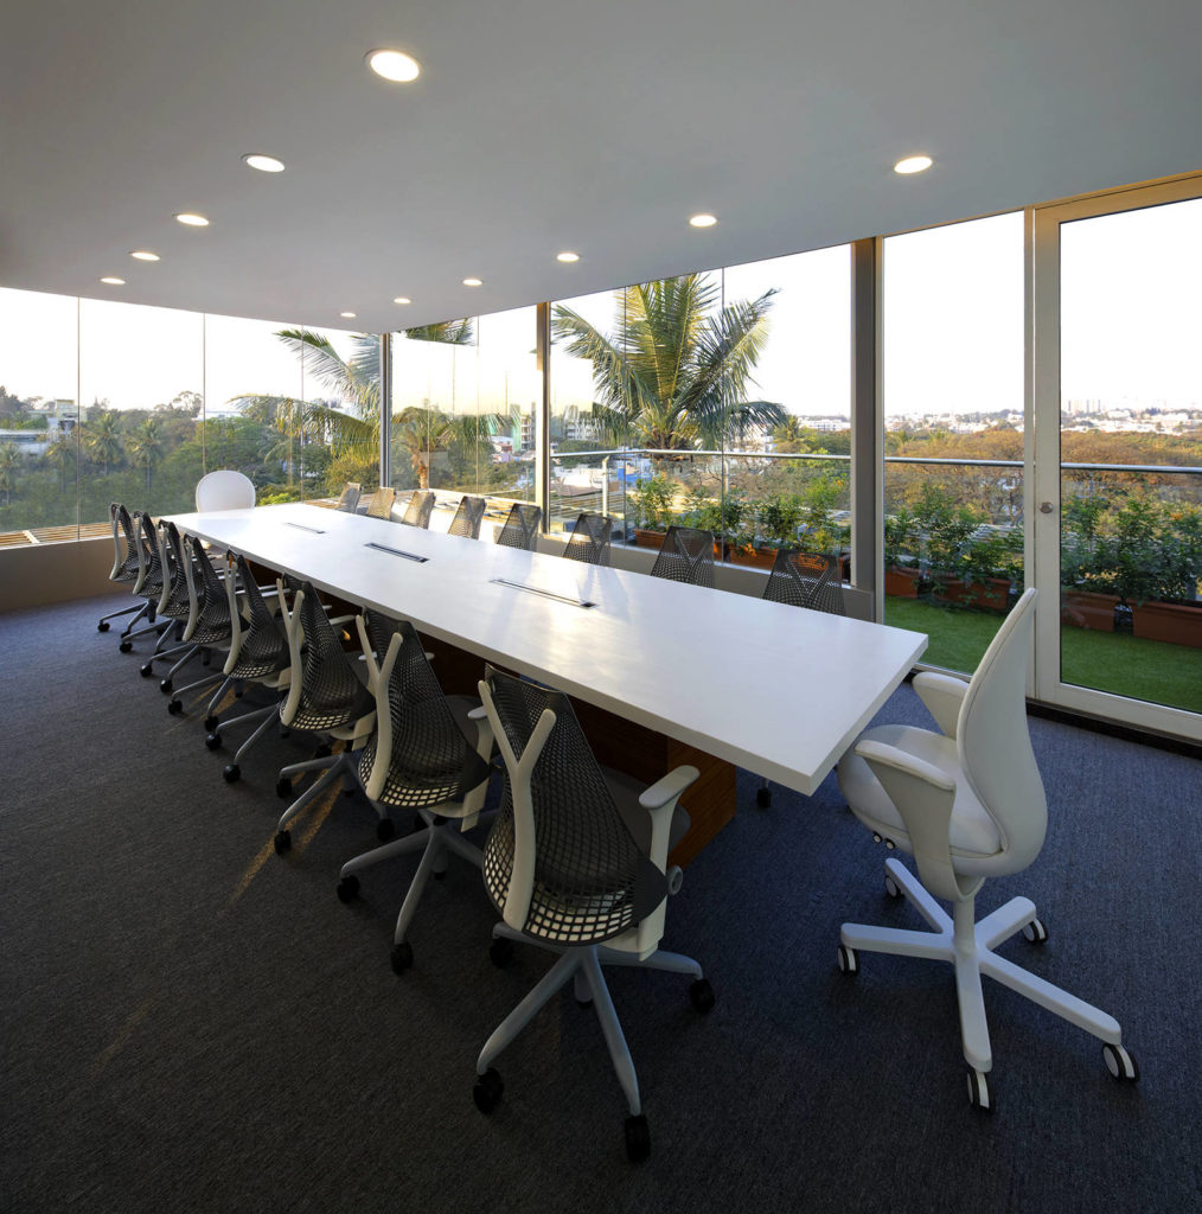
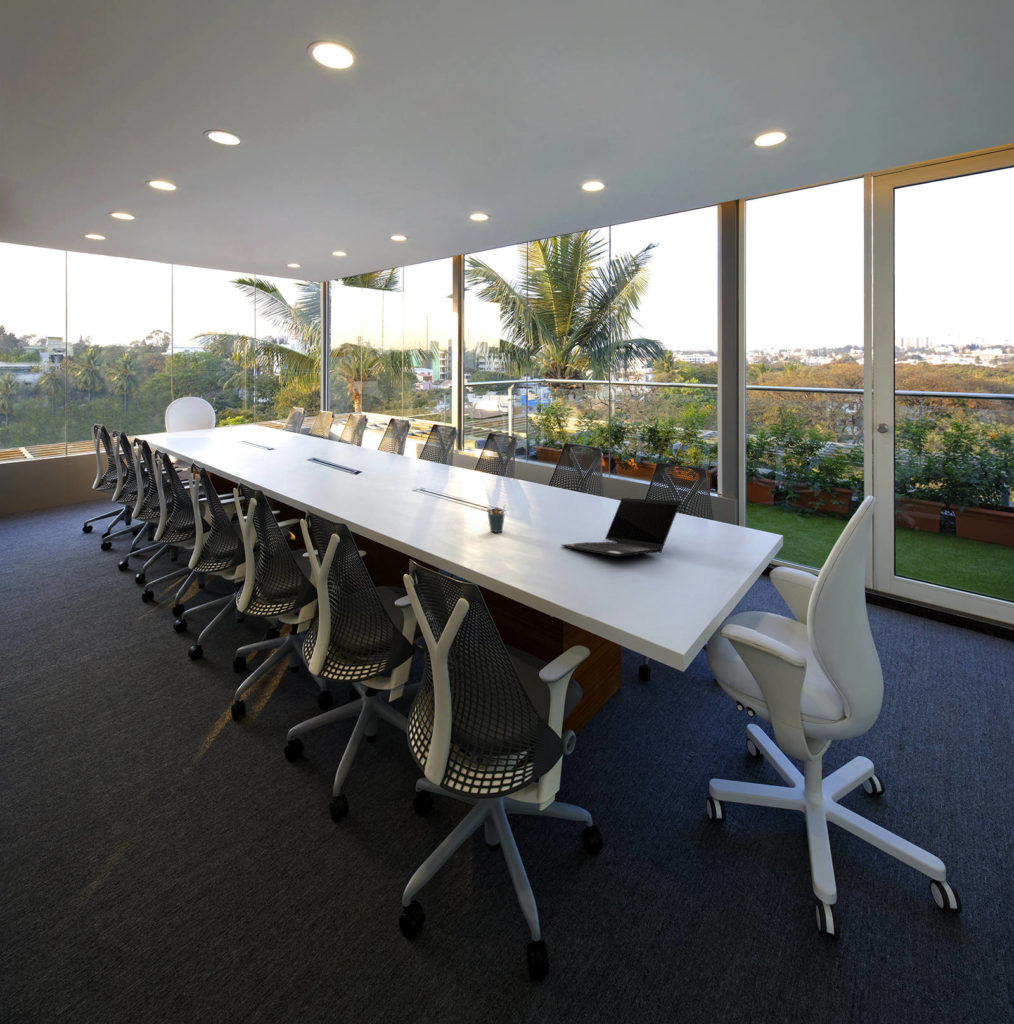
+ laptop computer [561,497,682,558]
+ pen holder [486,503,506,533]
